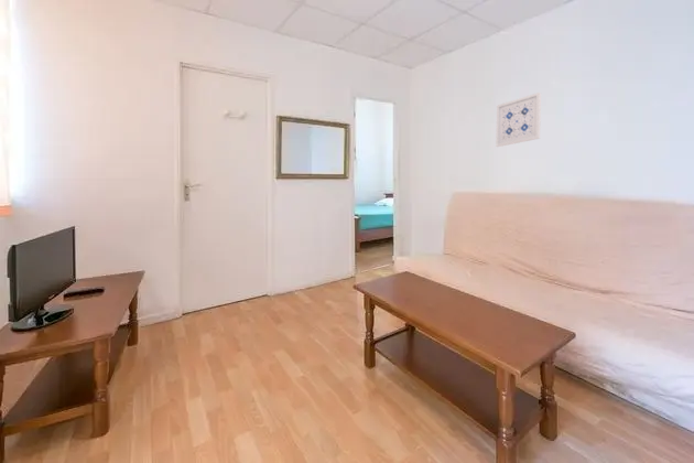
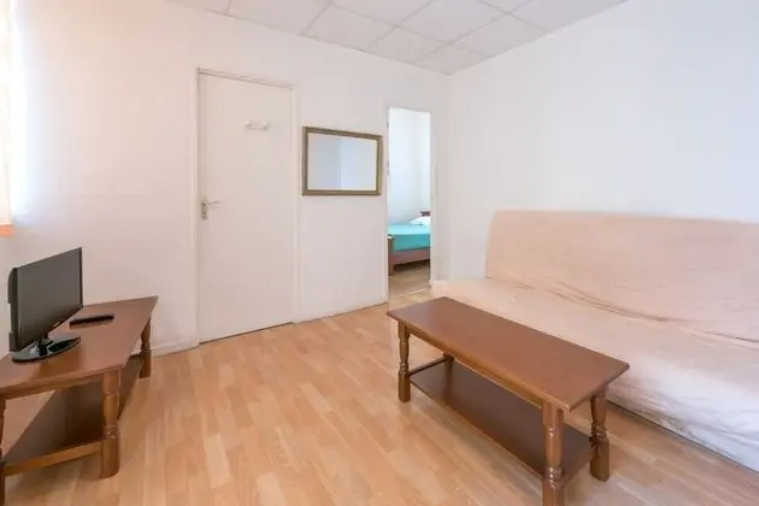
- wall art [495,91,542,148]
